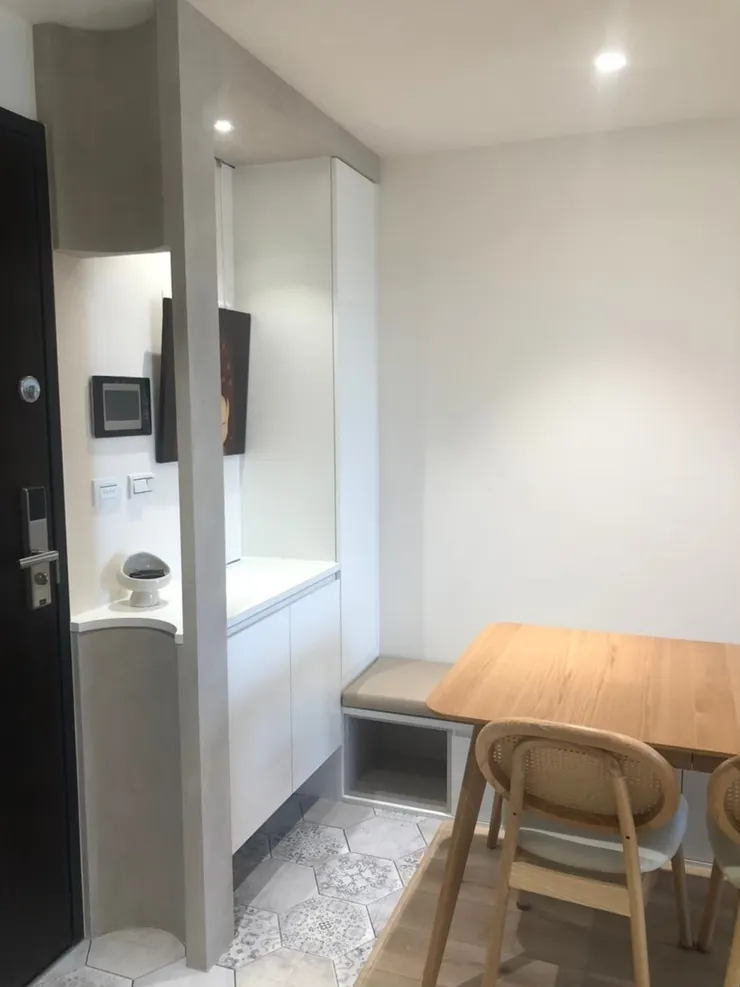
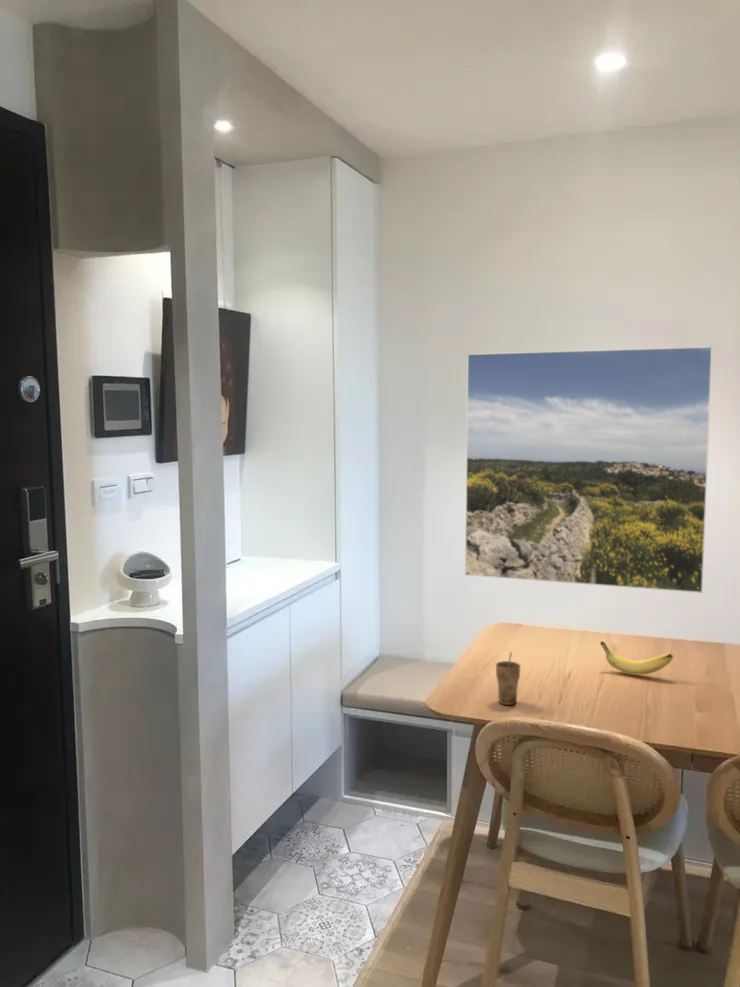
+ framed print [464,345,713,594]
+ banana [599,640,674,676]
+ cup [495,651,521,706]
